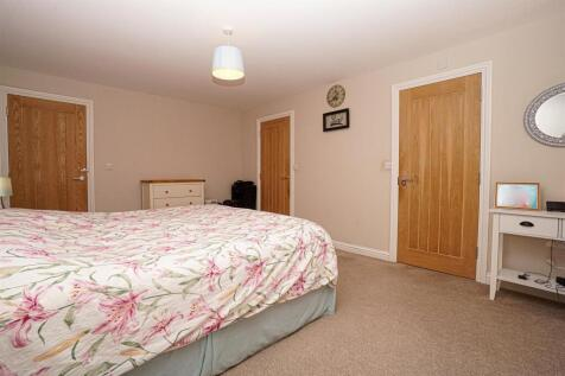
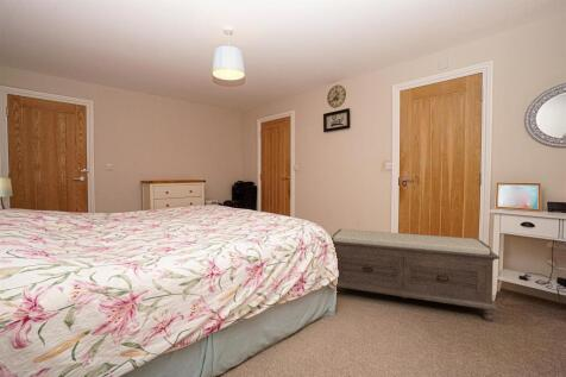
+ bench [331,228,501,322]
